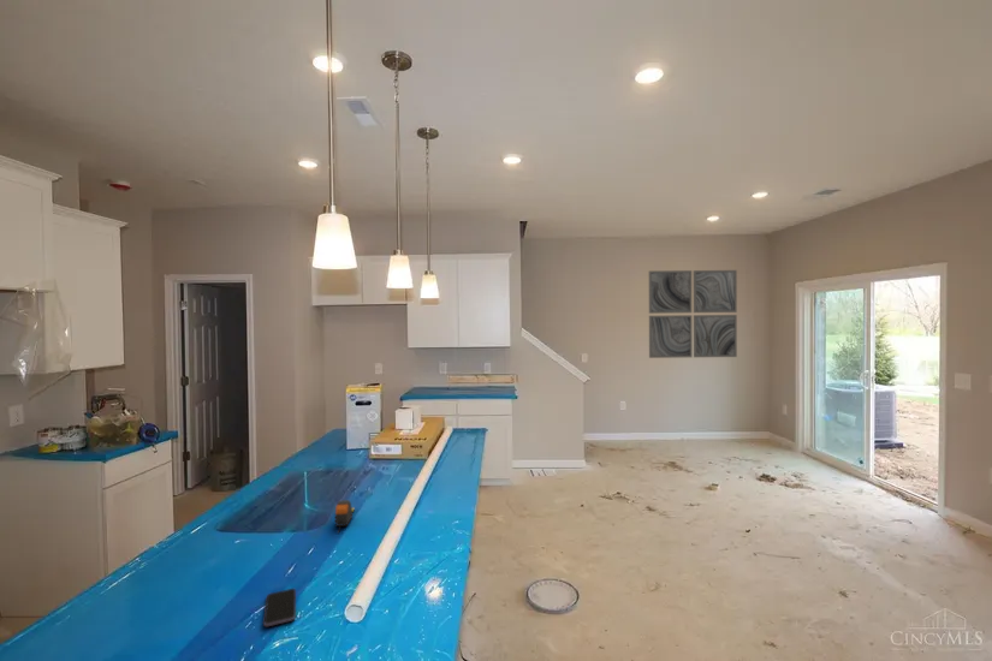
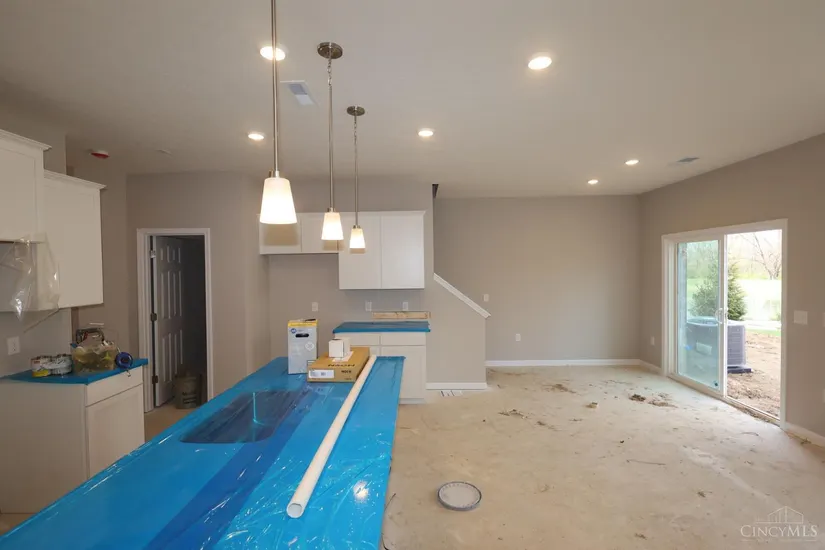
- tape measure [333,499,356,535]
- smartphone [262,588,297,627]
- wall art [648,269,738,359]
